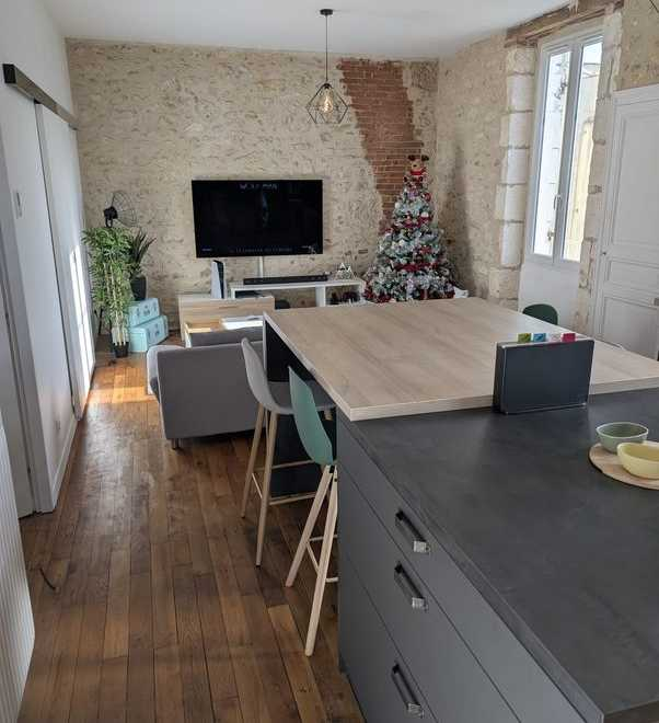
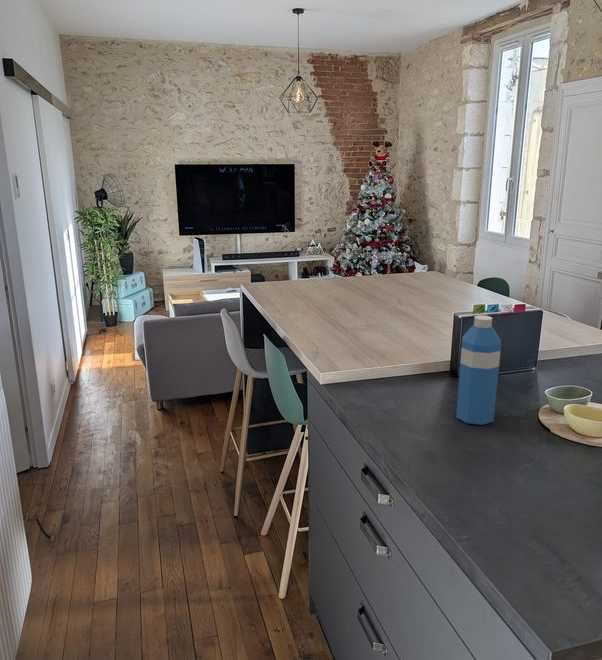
+ water bottle [455,314,502,426]
